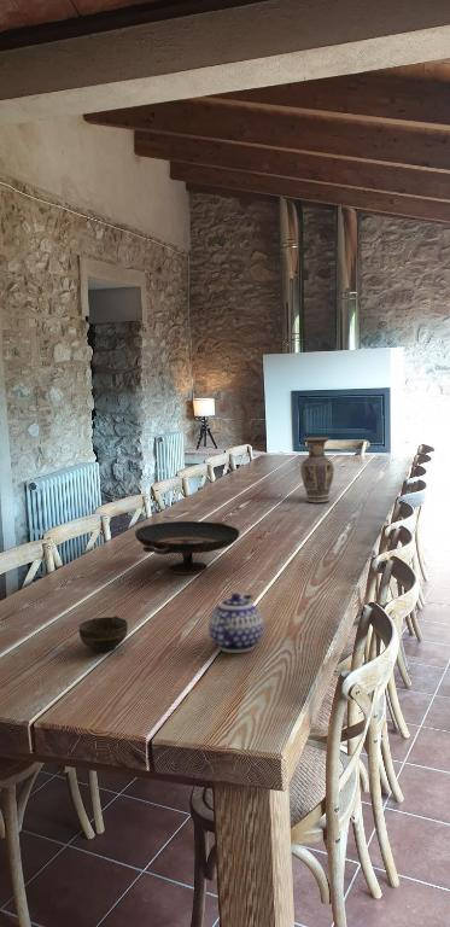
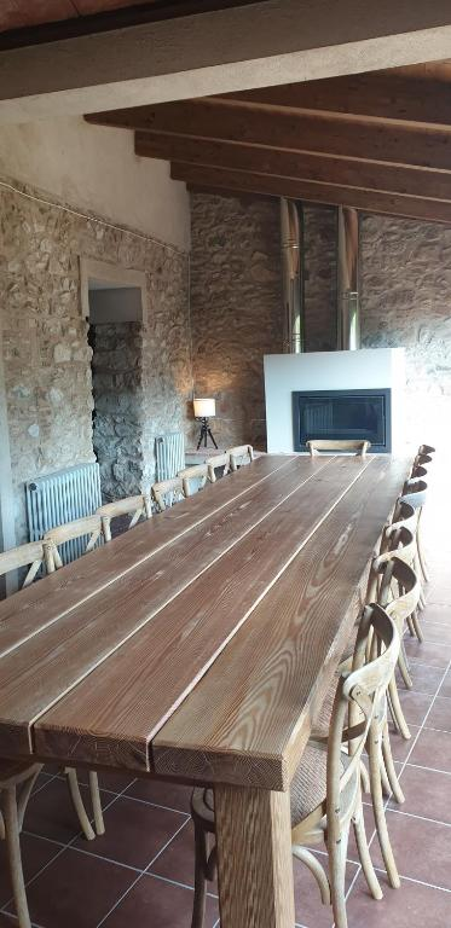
- cup [77,614,129,653]
- vase [299,436,335,505]
- decorative bowl [134,520,240,576]
- teapot [208,591,264,654]
